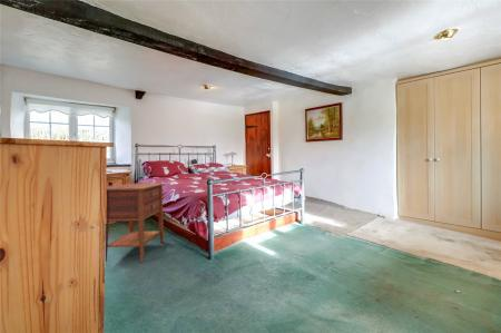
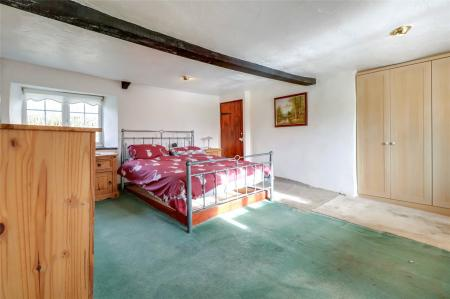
- nightstand [106,183,166,263]
